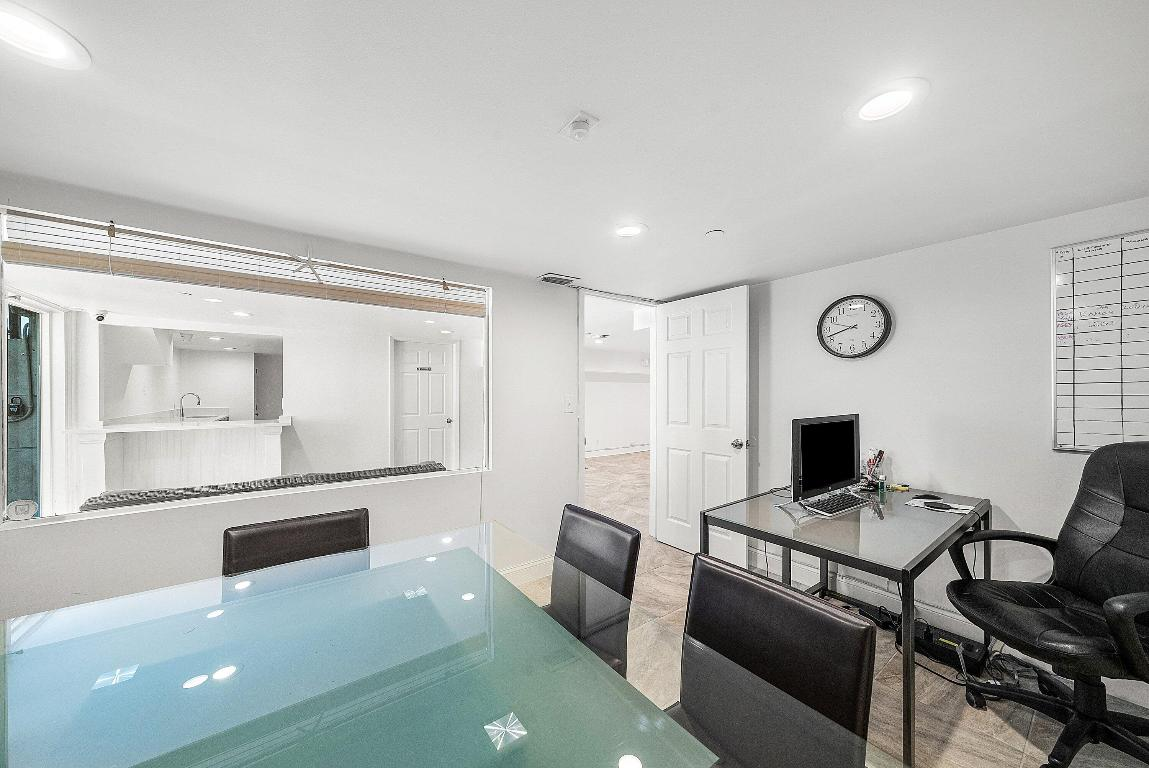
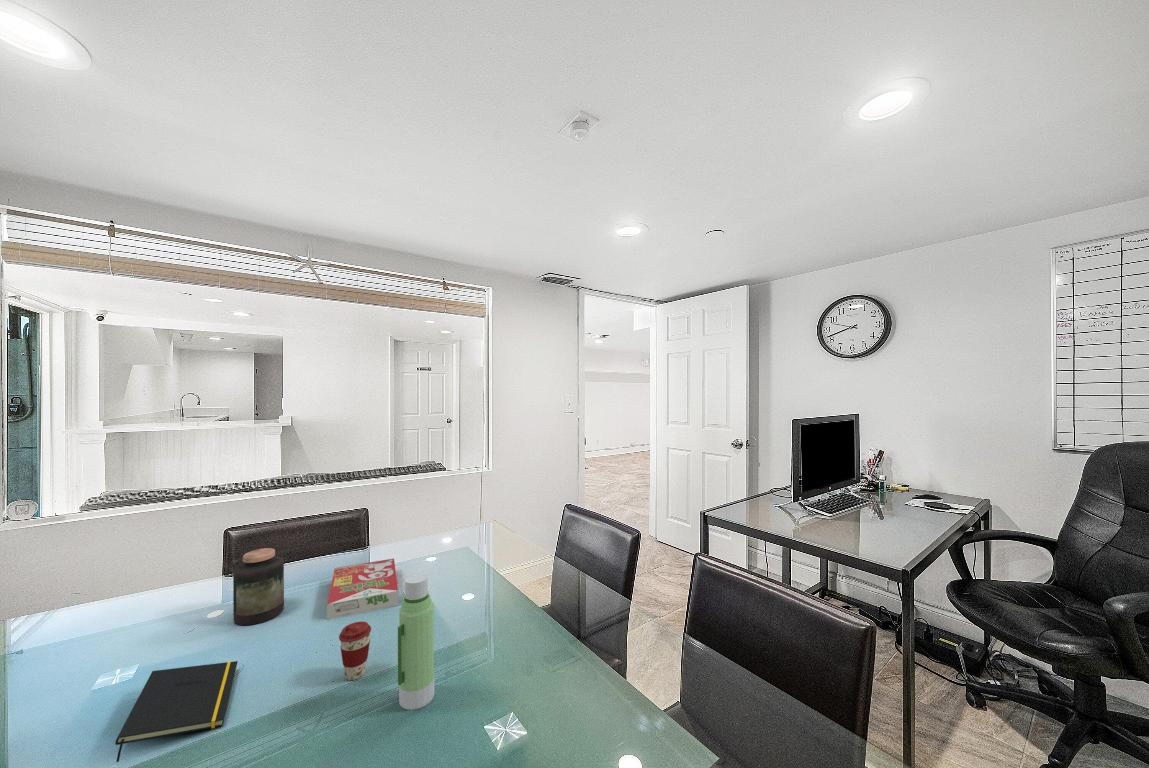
+ coffee cup [338,620,372,681]
+ notepad [114,660,239,763]
+ water bottle [397,573,435,711]
+ cereal box [326,557,399,620]
+ jar [232,547,285,626]
